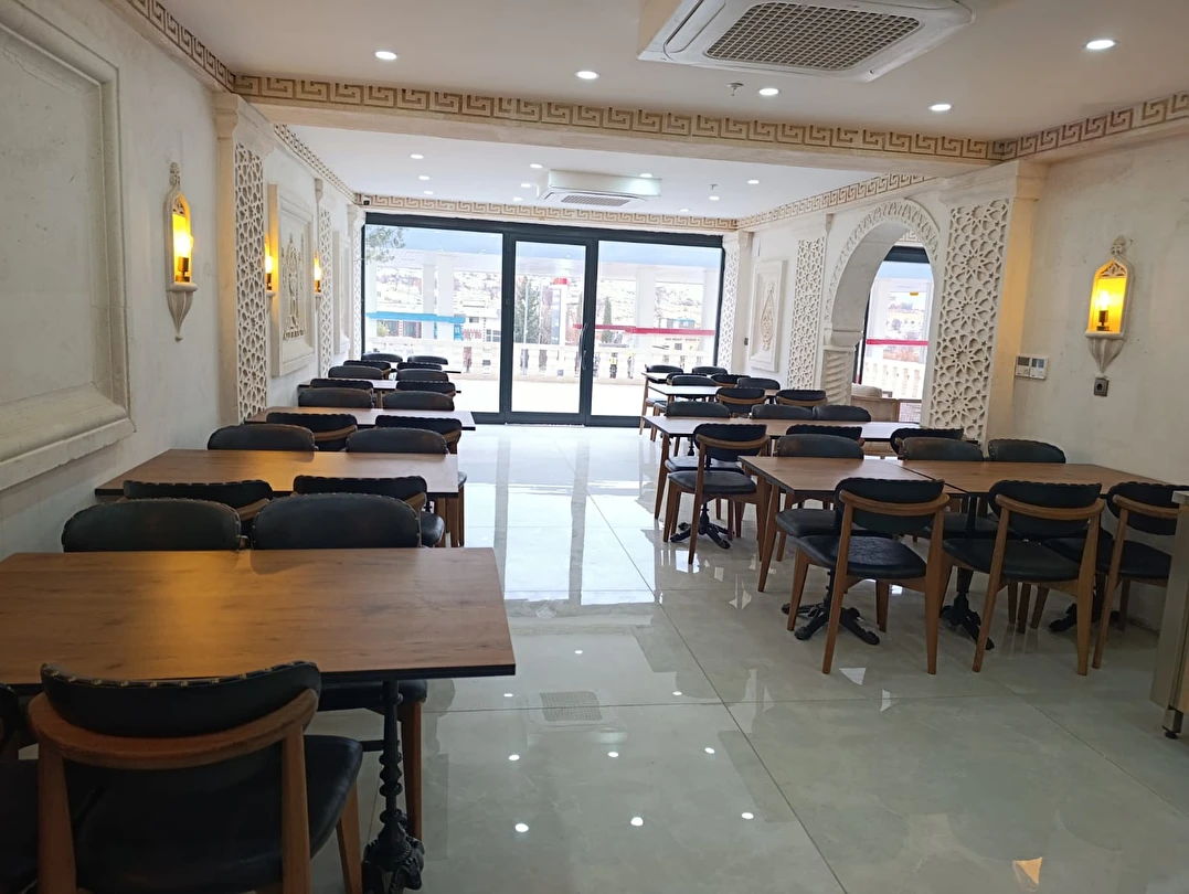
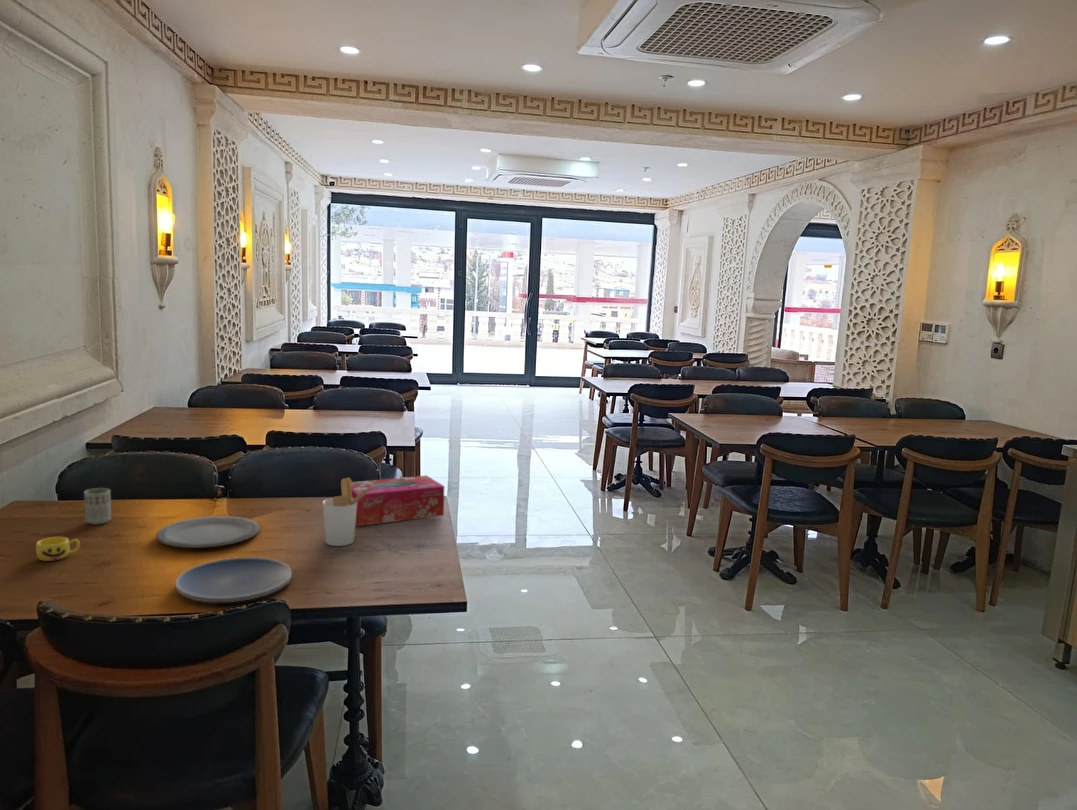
+ plate [175,556,293,603]
+ cup [35,536,81,562]
+ tissue box [352,474,445,527]
+ utensil holder [322,477,375,547]
+ cup [83,487,112,525]
+ plate [155,515,261,549]
